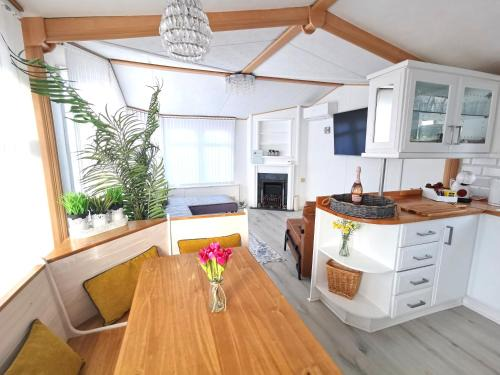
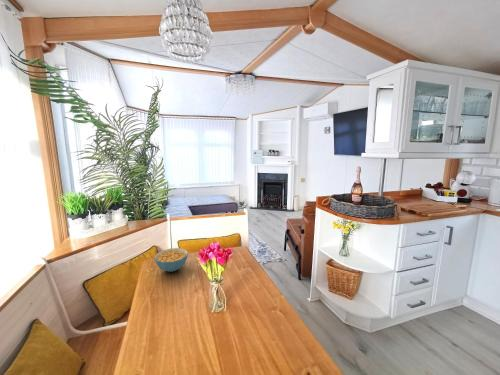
+ cereal bowl [153,247,189,273]
